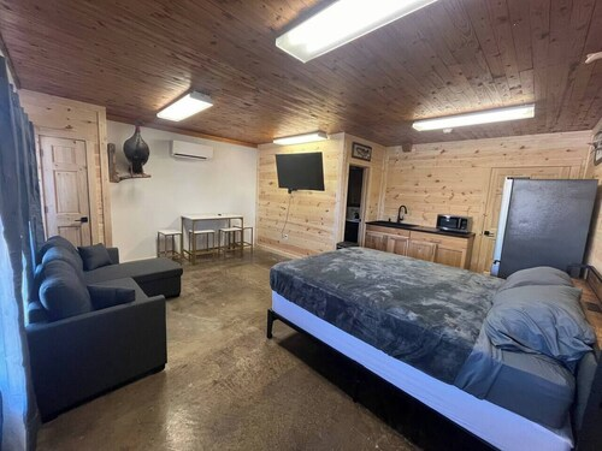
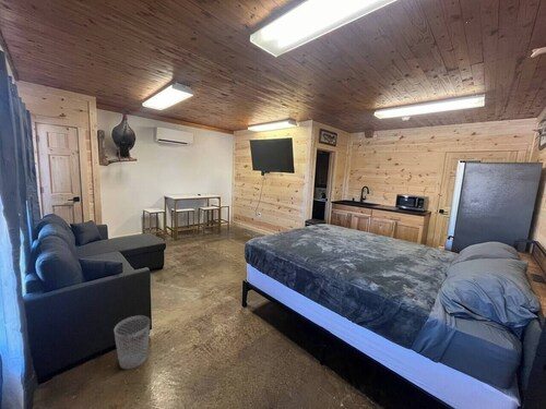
+ wastebasket [112,314,151,370]
